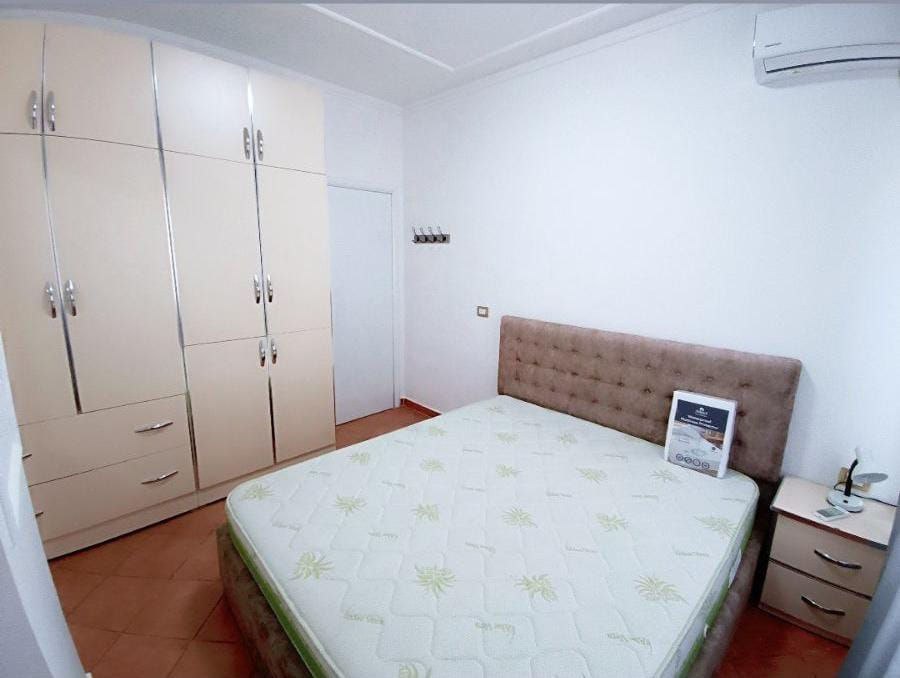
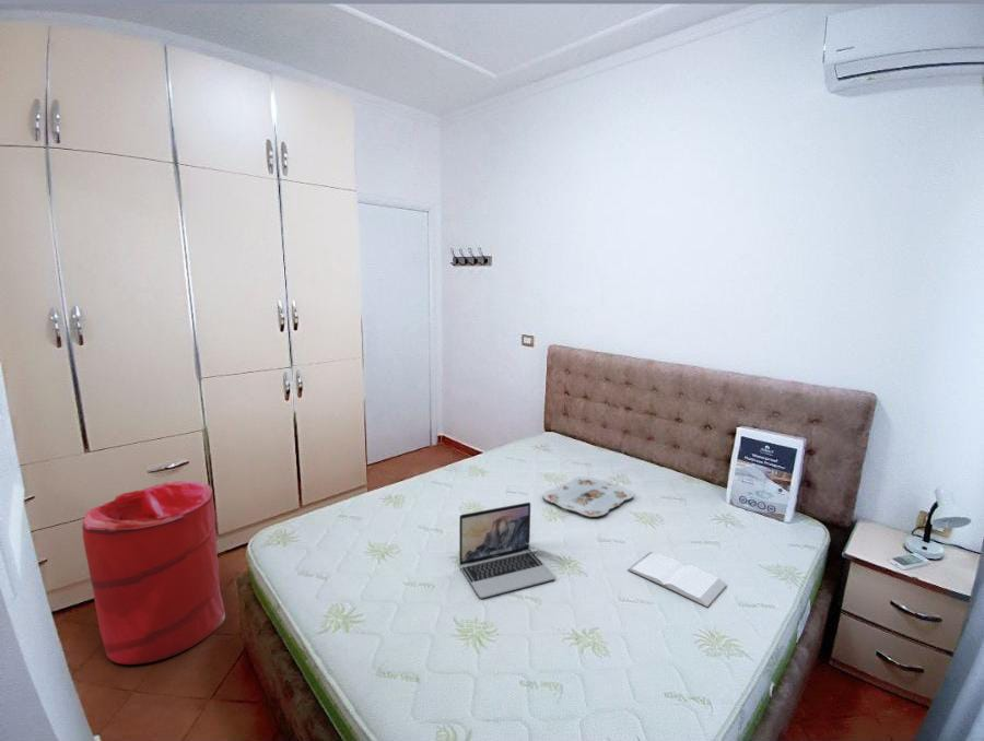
+ laptop [458,502,557,599]
+ laundry hamper [81,480,226,666]
+ book [626,551,728,608]
+ serving tray [542,475,635,518]
